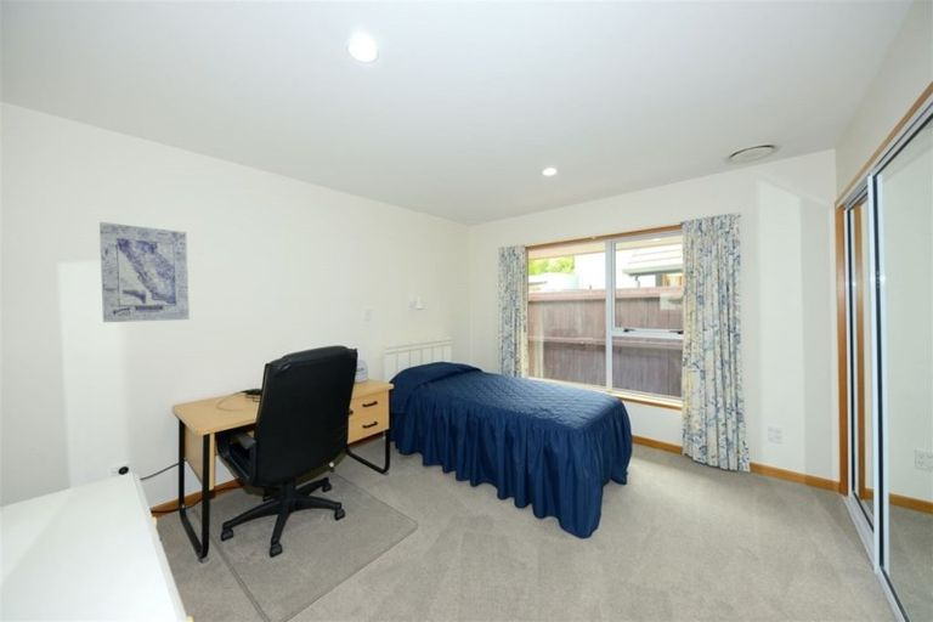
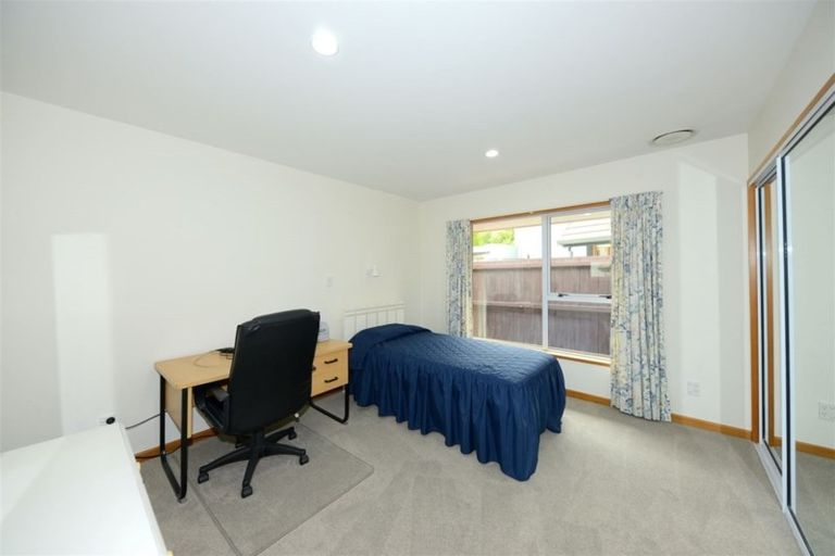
- wall art [98,221,191,323]
